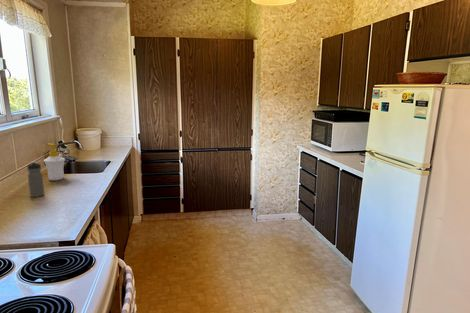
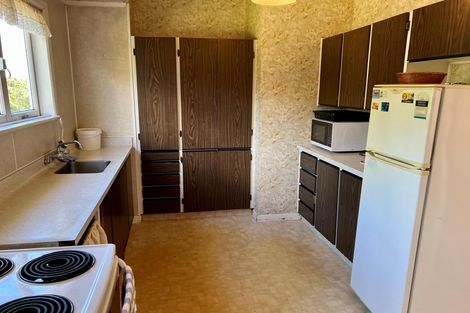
- water bottle [26,161,45,198]
- soap bottle [43,142,66,181]
